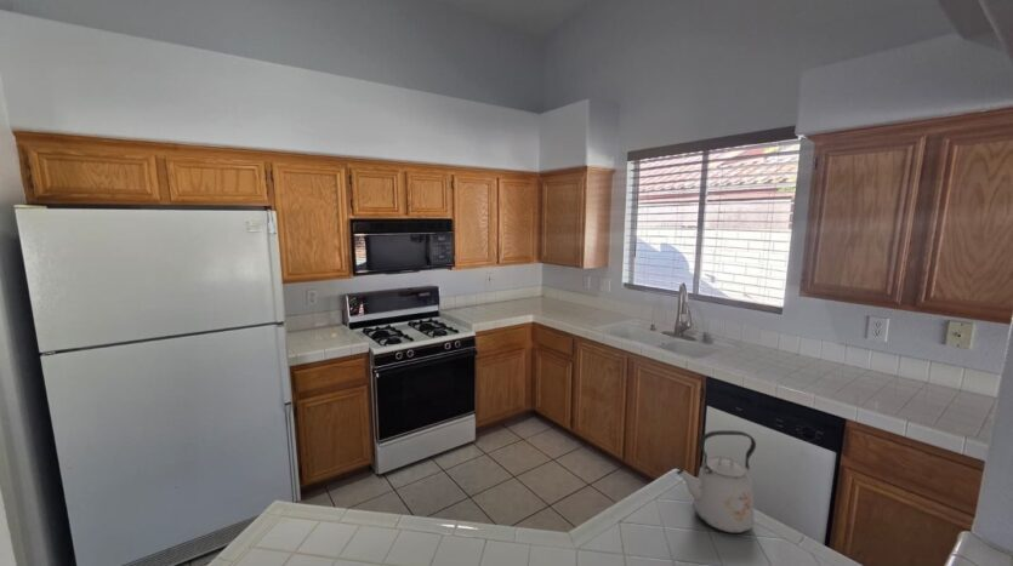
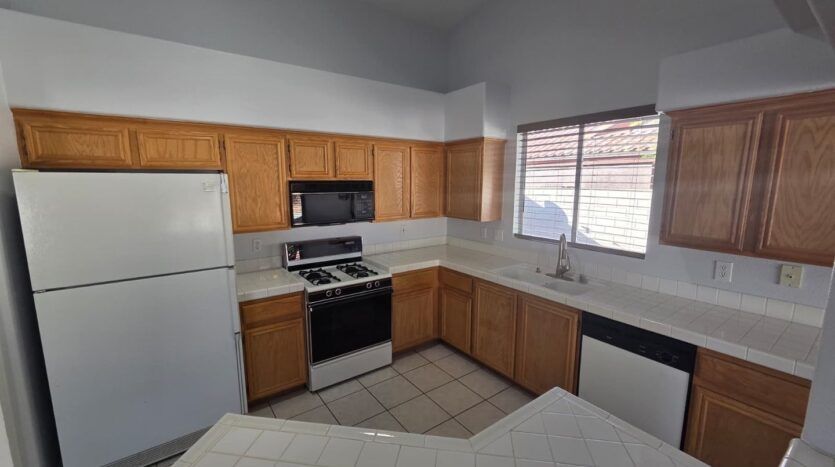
- kettle [675,429,757,534]
